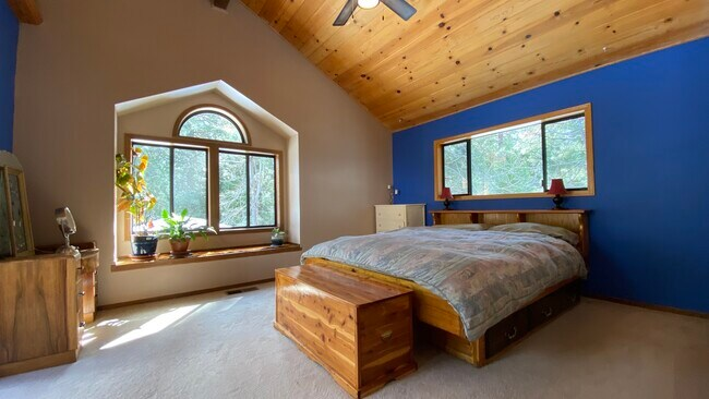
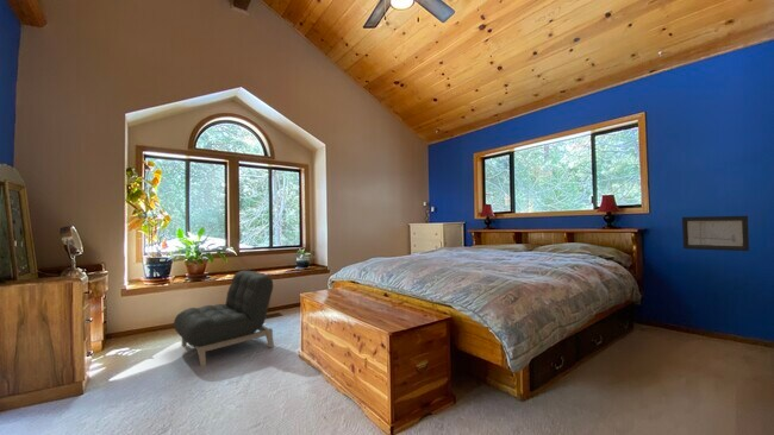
+ armchair [173,270,275,367]
+ wall art [681,215,750,252]
